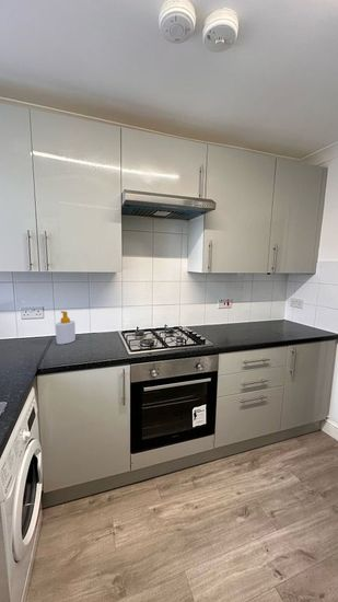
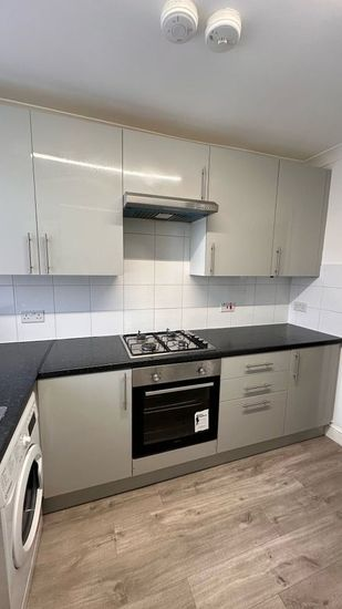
- soap bottle [55,310,77,345]
